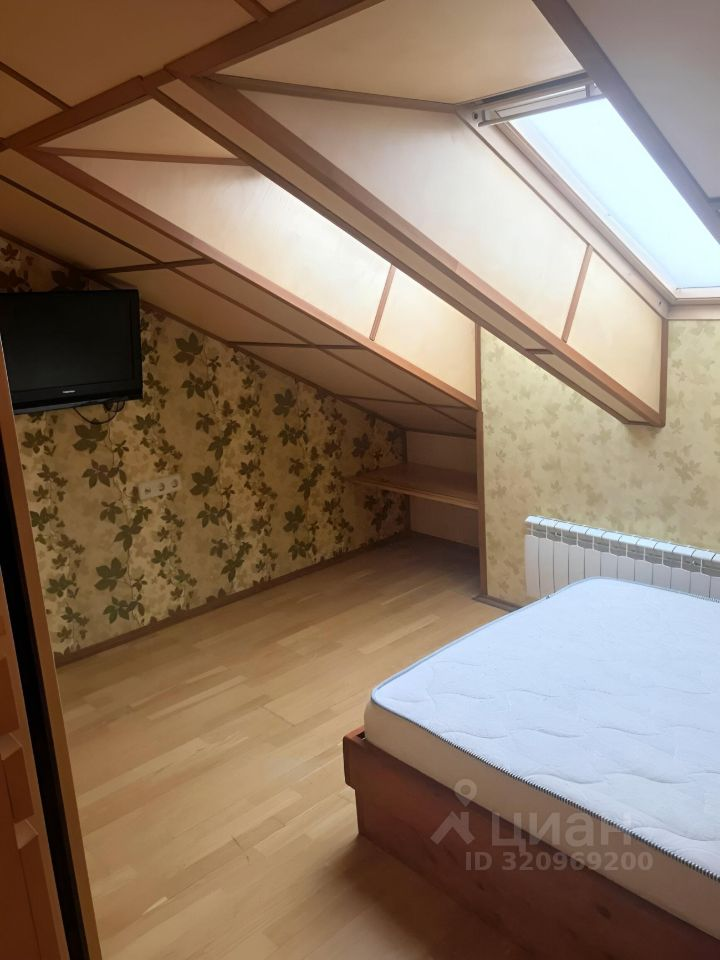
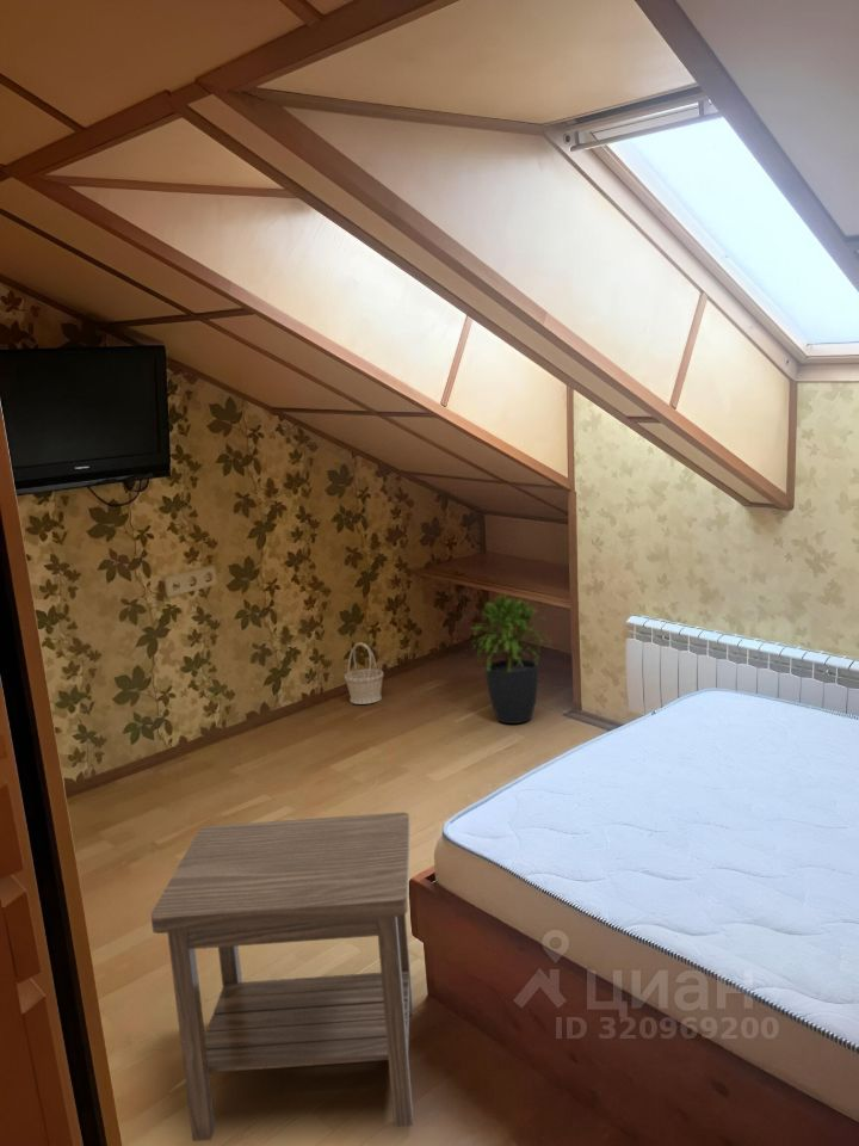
+ side table [149,811,414,1142]
+ basket [344,641,385,706]
+ potted plant [468,592,554,725]
